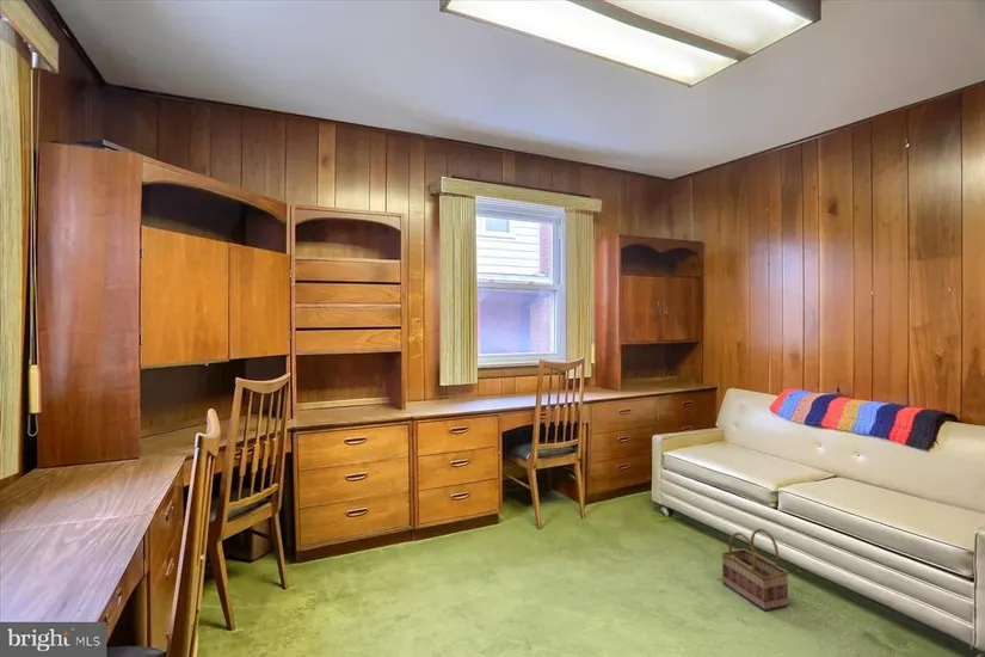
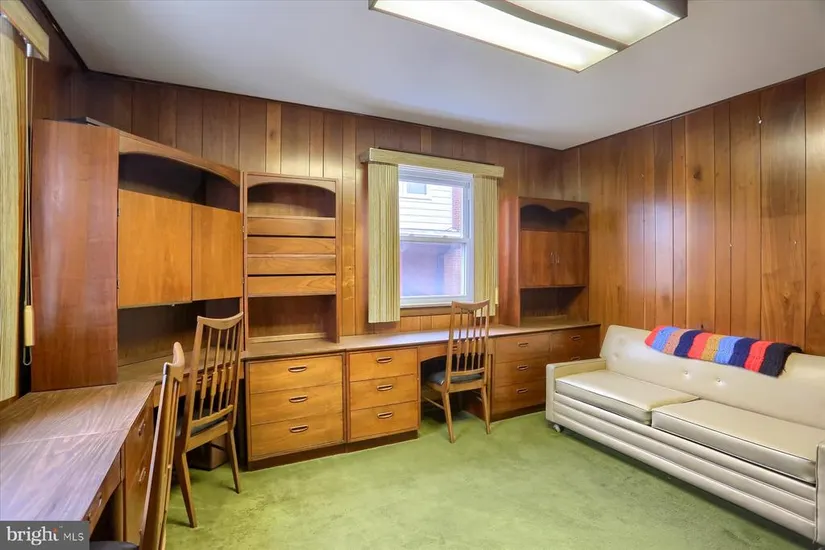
- basket [720,528,790,612]
